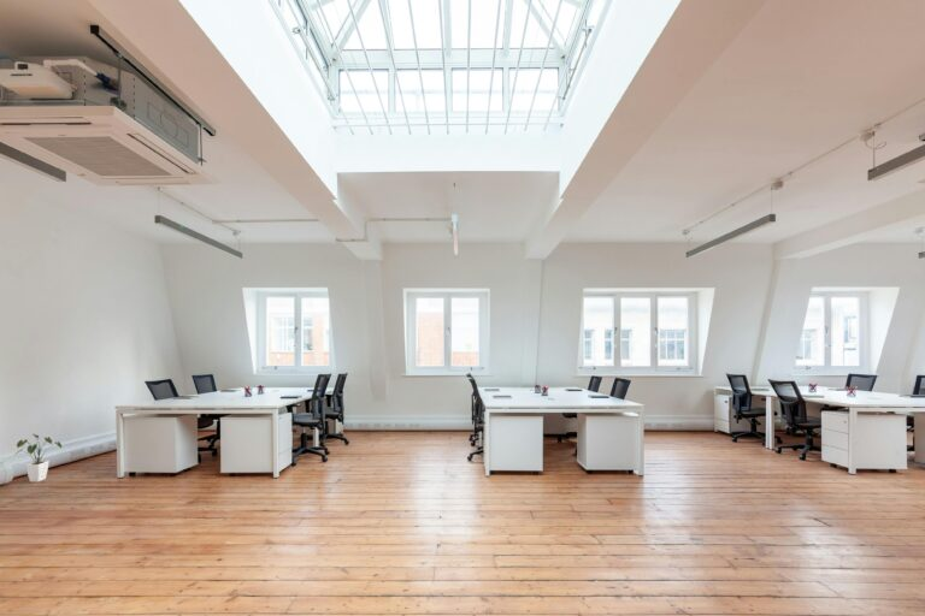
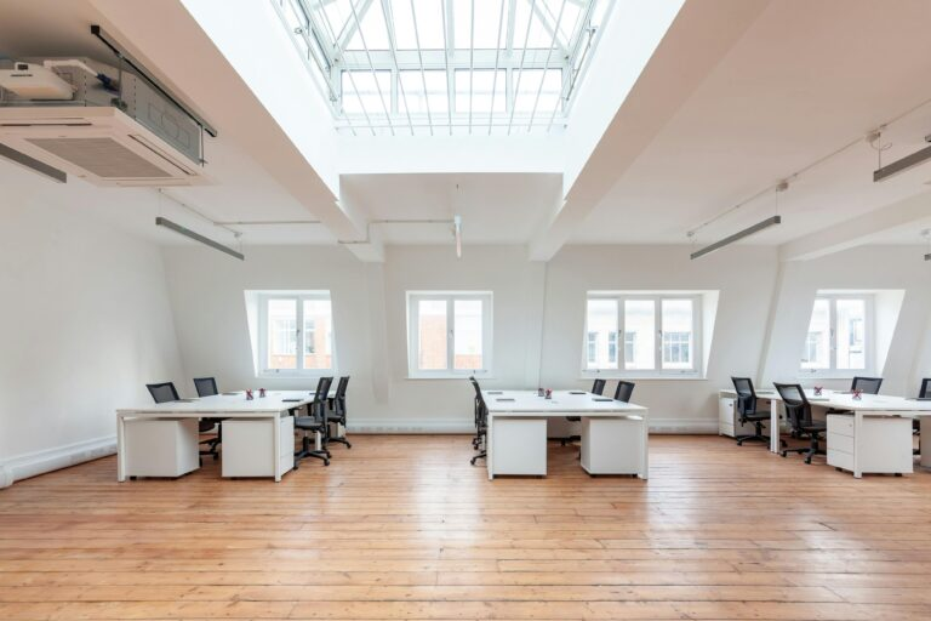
- house plant [13,433,63,482]
